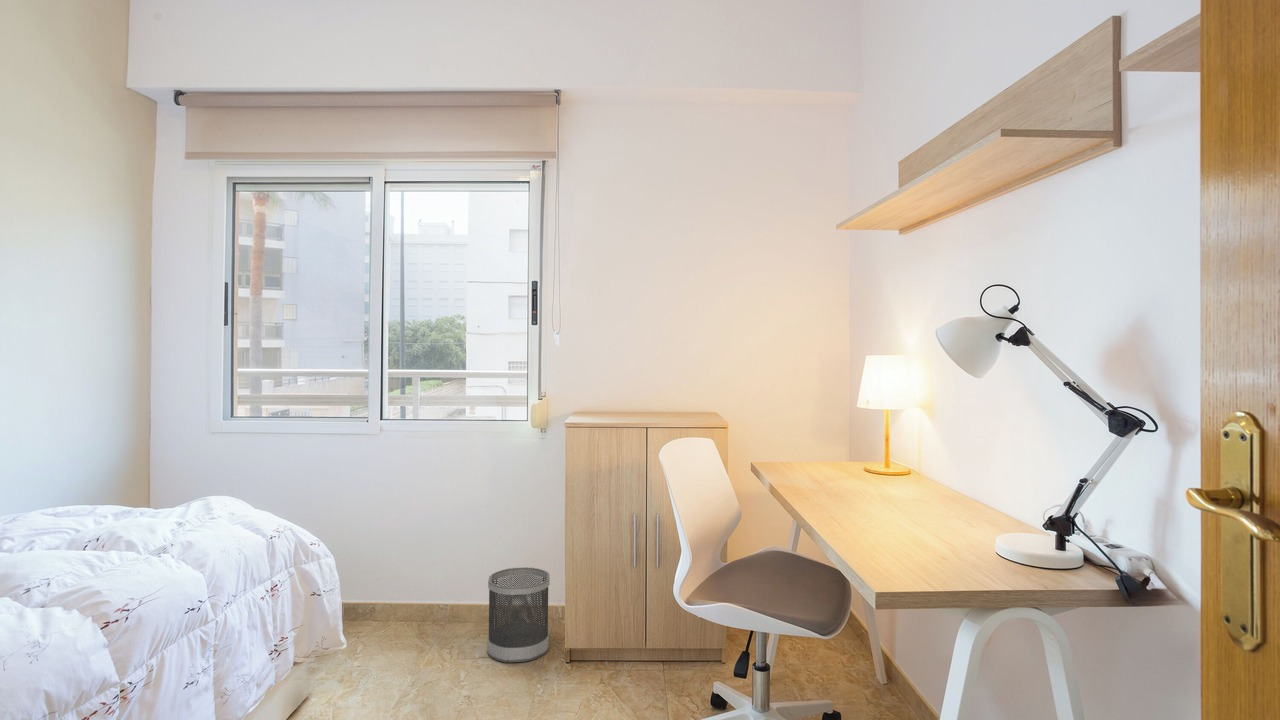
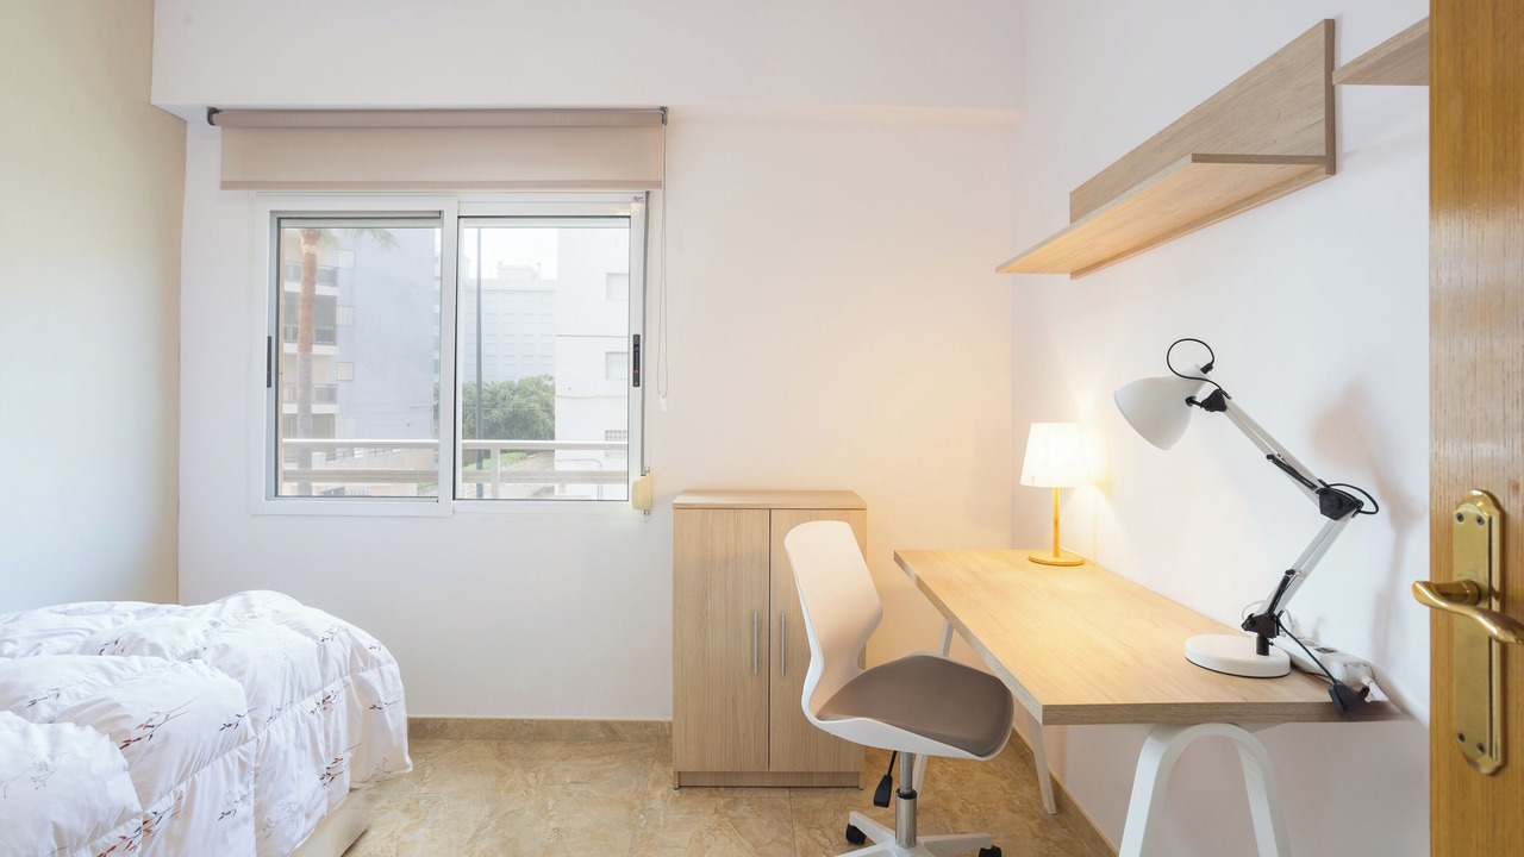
- wastebasket [486,566,551,664]
